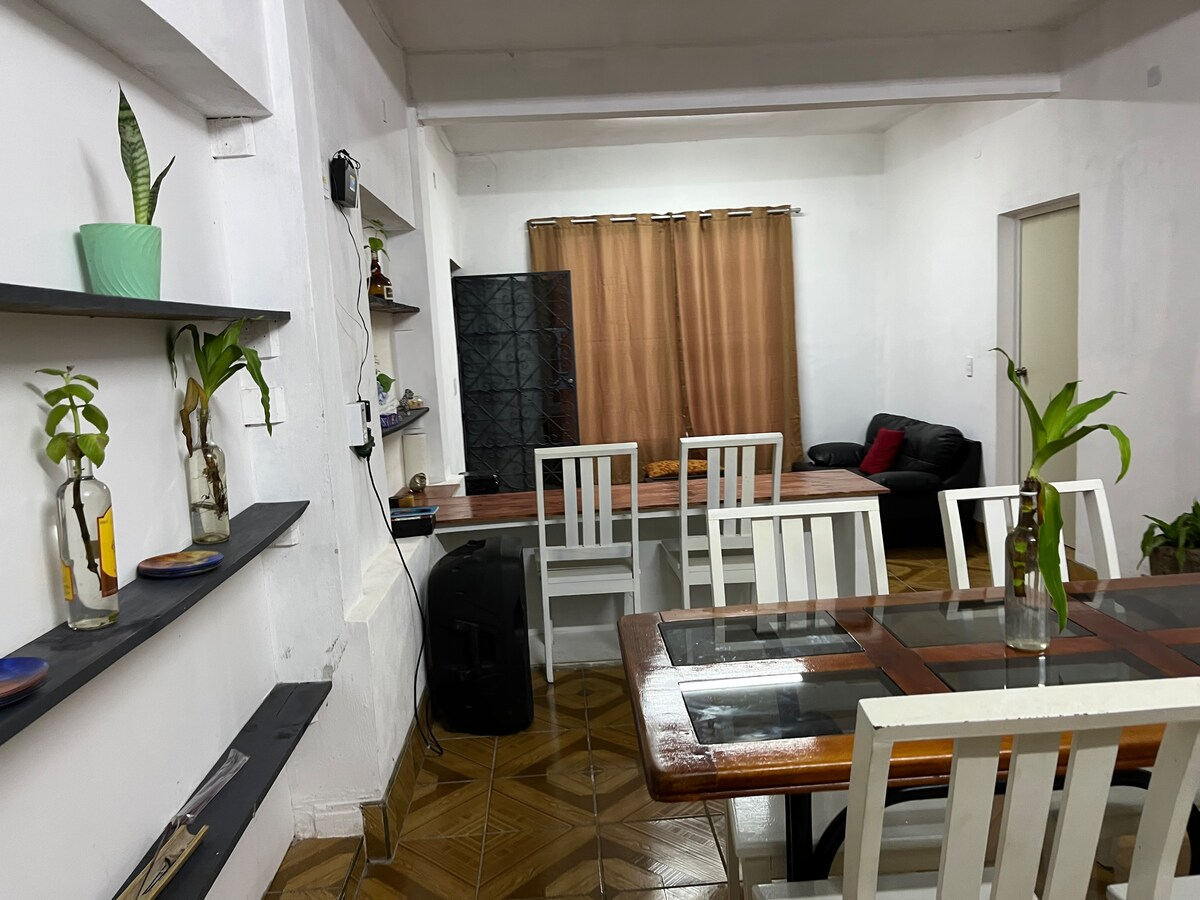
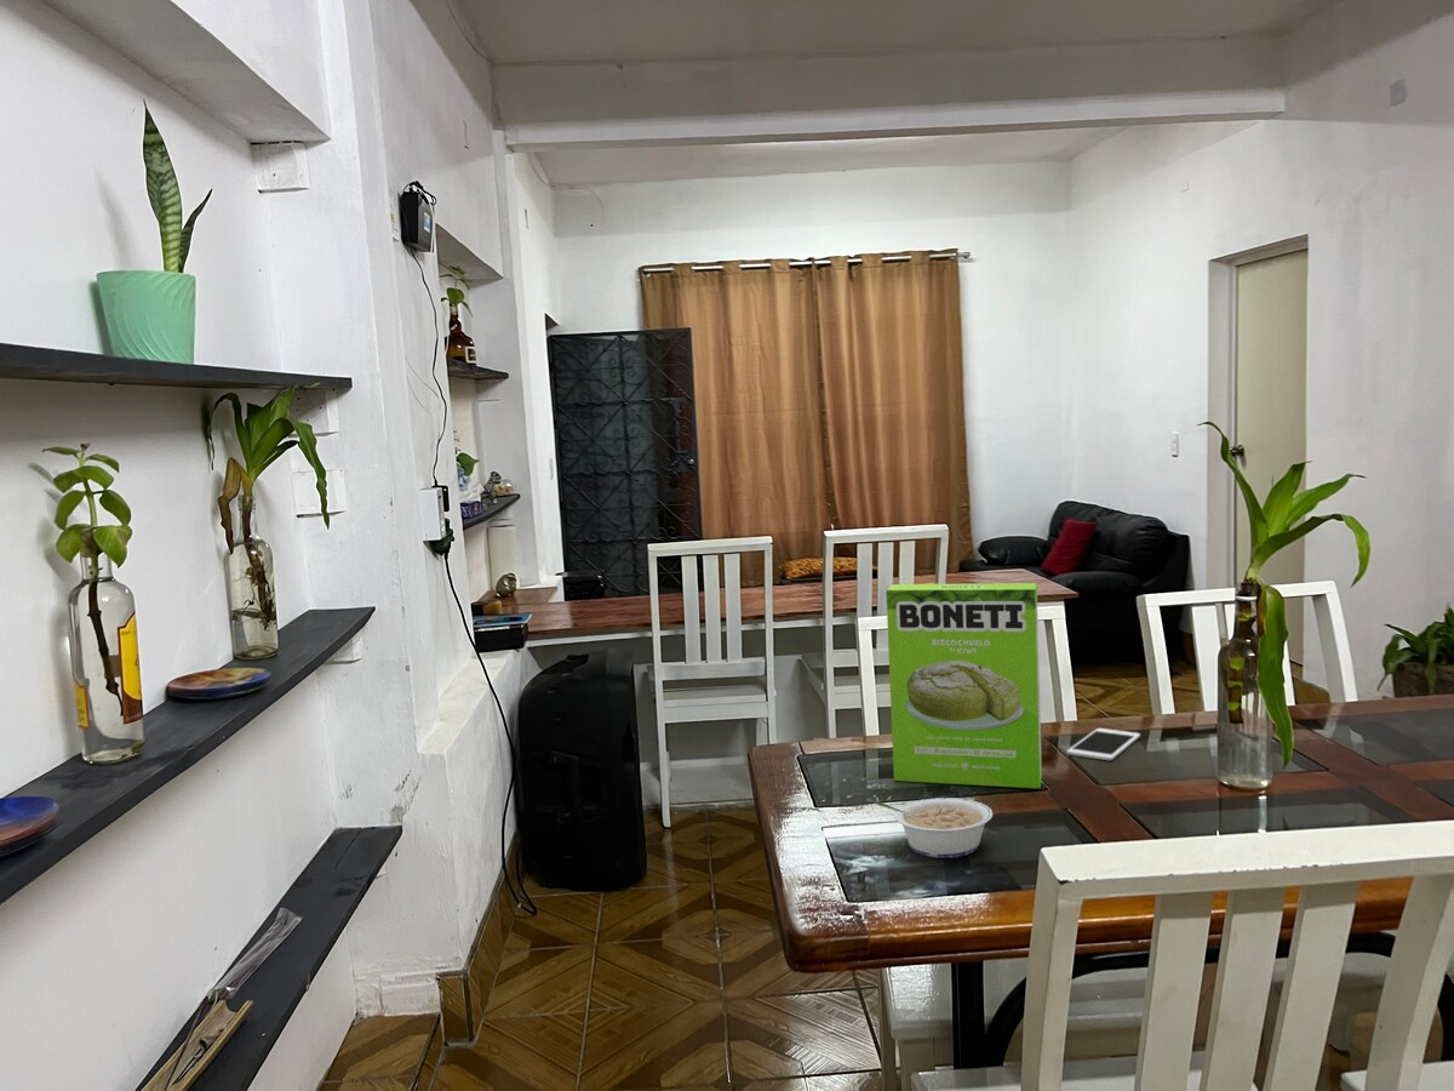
+ legume [875,796,994,859]
+ cell phone [1066,727,1141,761]
+ cake mix box [885,582,1043,789]
